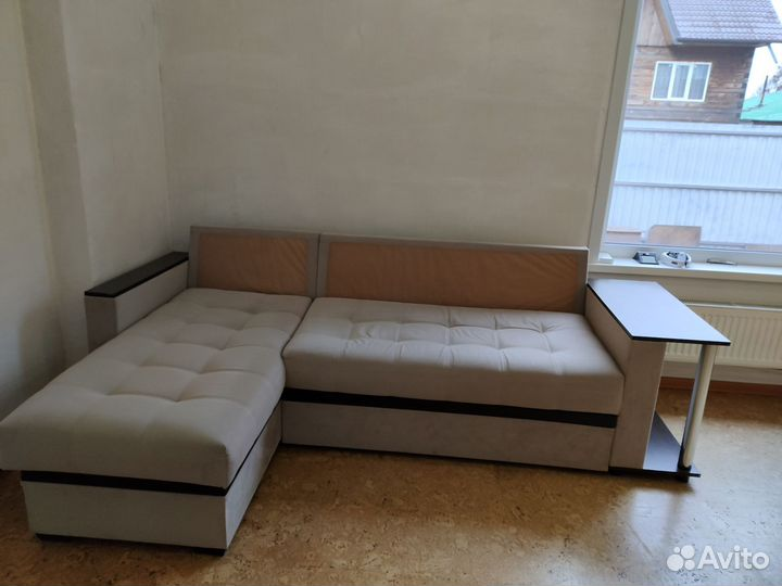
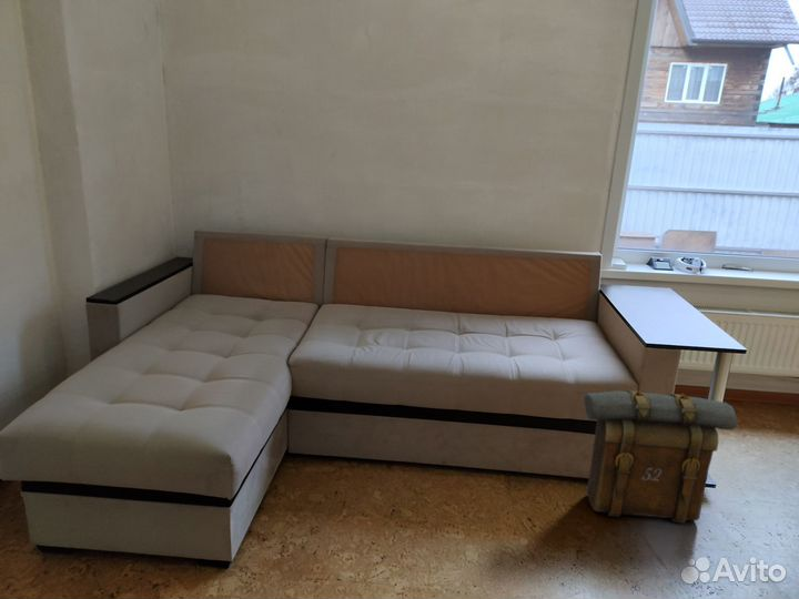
+ backpack [583,388,739,525]
